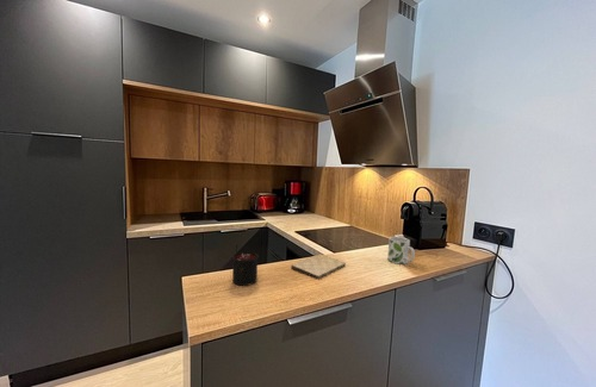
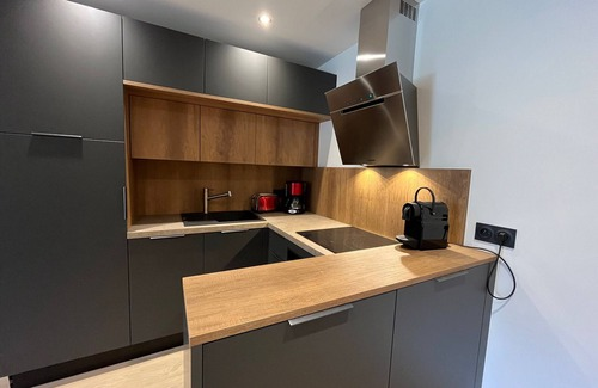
- mug [386,236,416,266]
- candle [230,244,260,287]
- cutting board [290,254,347,280]
